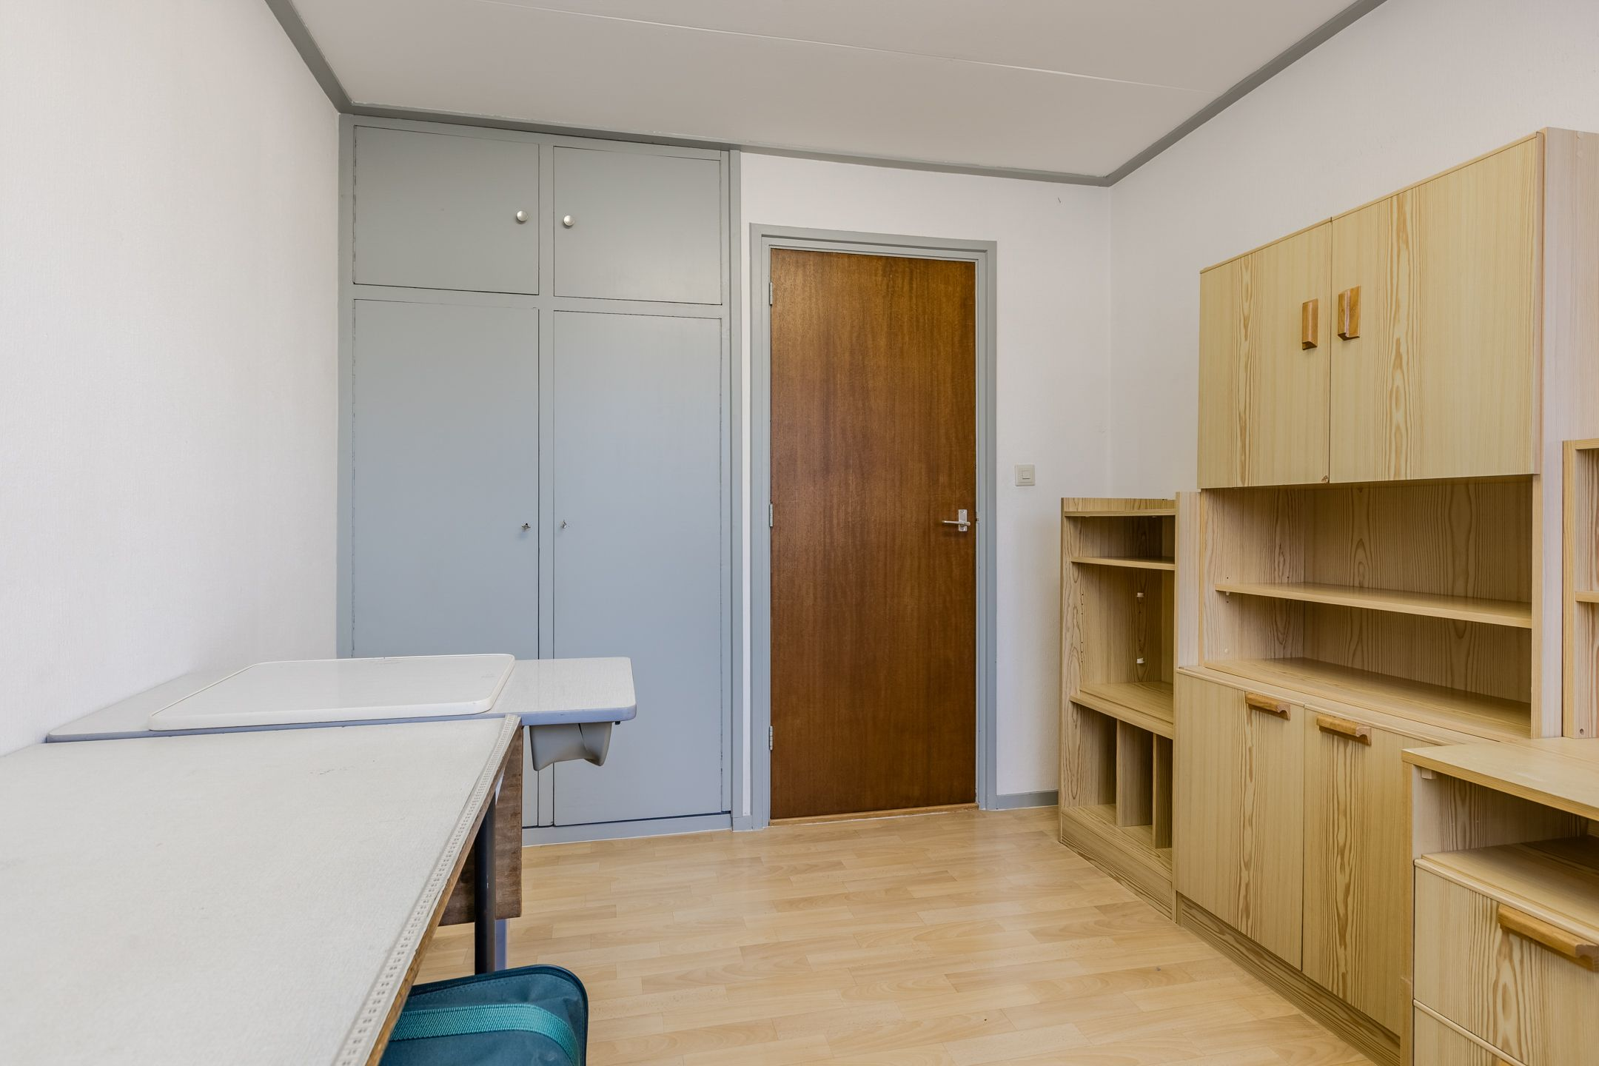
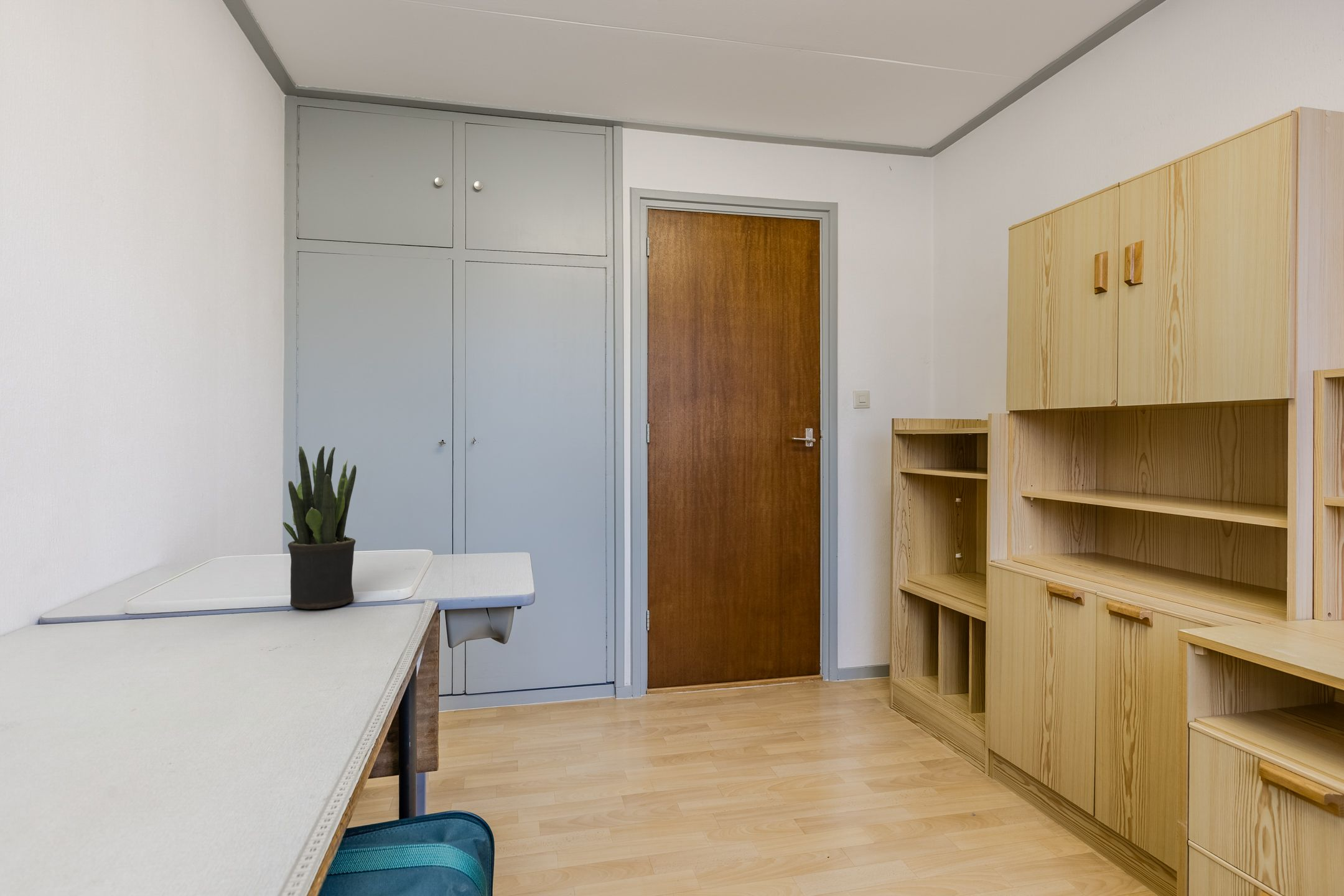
+ potted plant [282,446,357,610]
